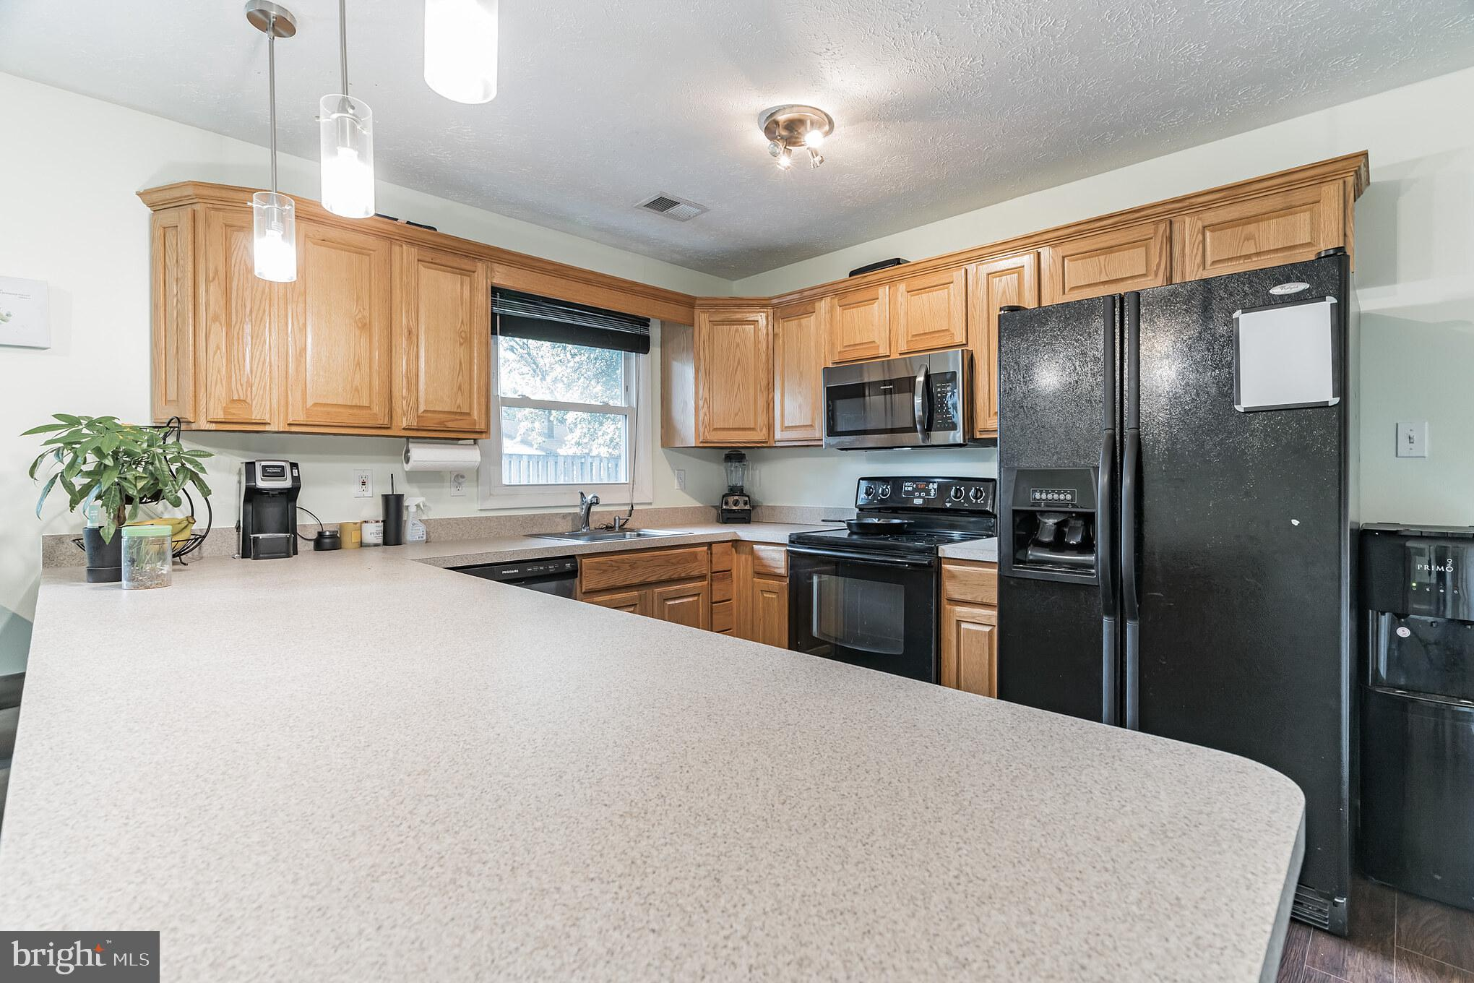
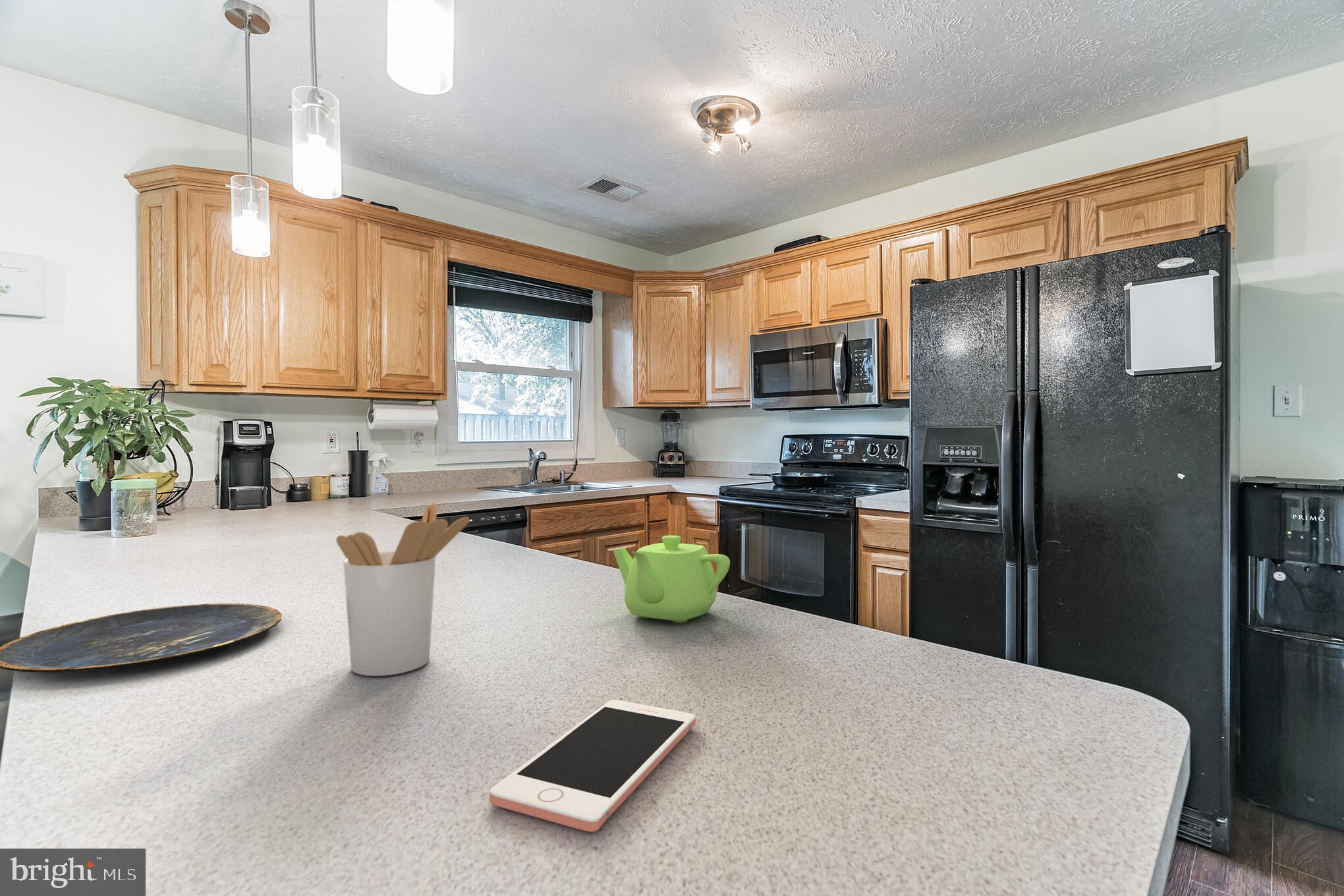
+ teakettle [613,535,731,623]
+ utensil holder [335,502,470,677]
+ cell phone [489,699,696,833]
+ plate [0,603,282,673]
